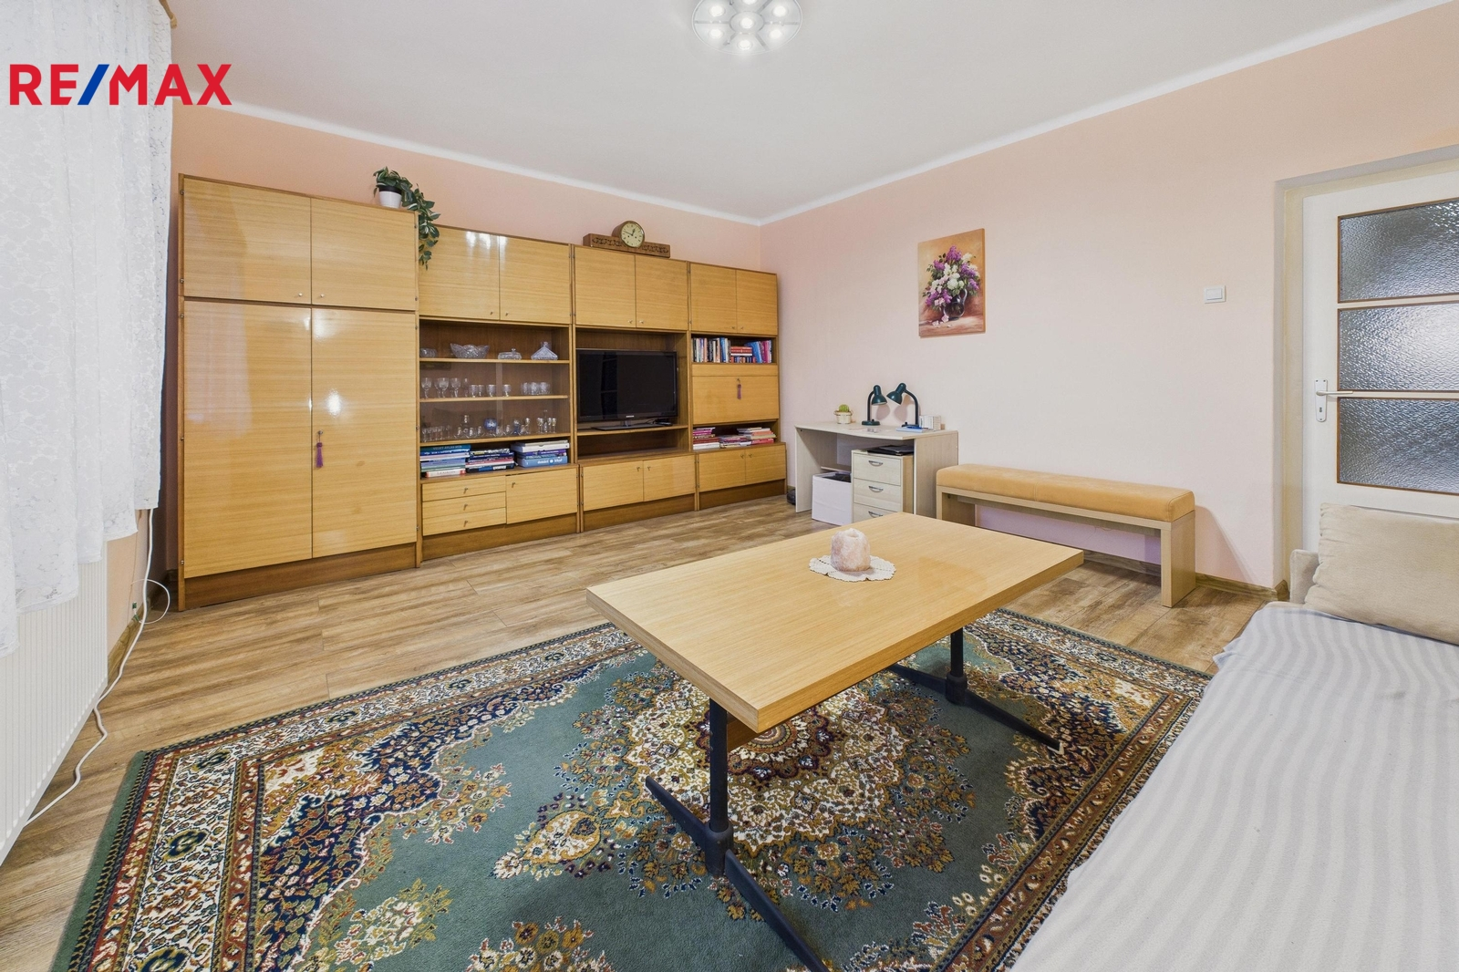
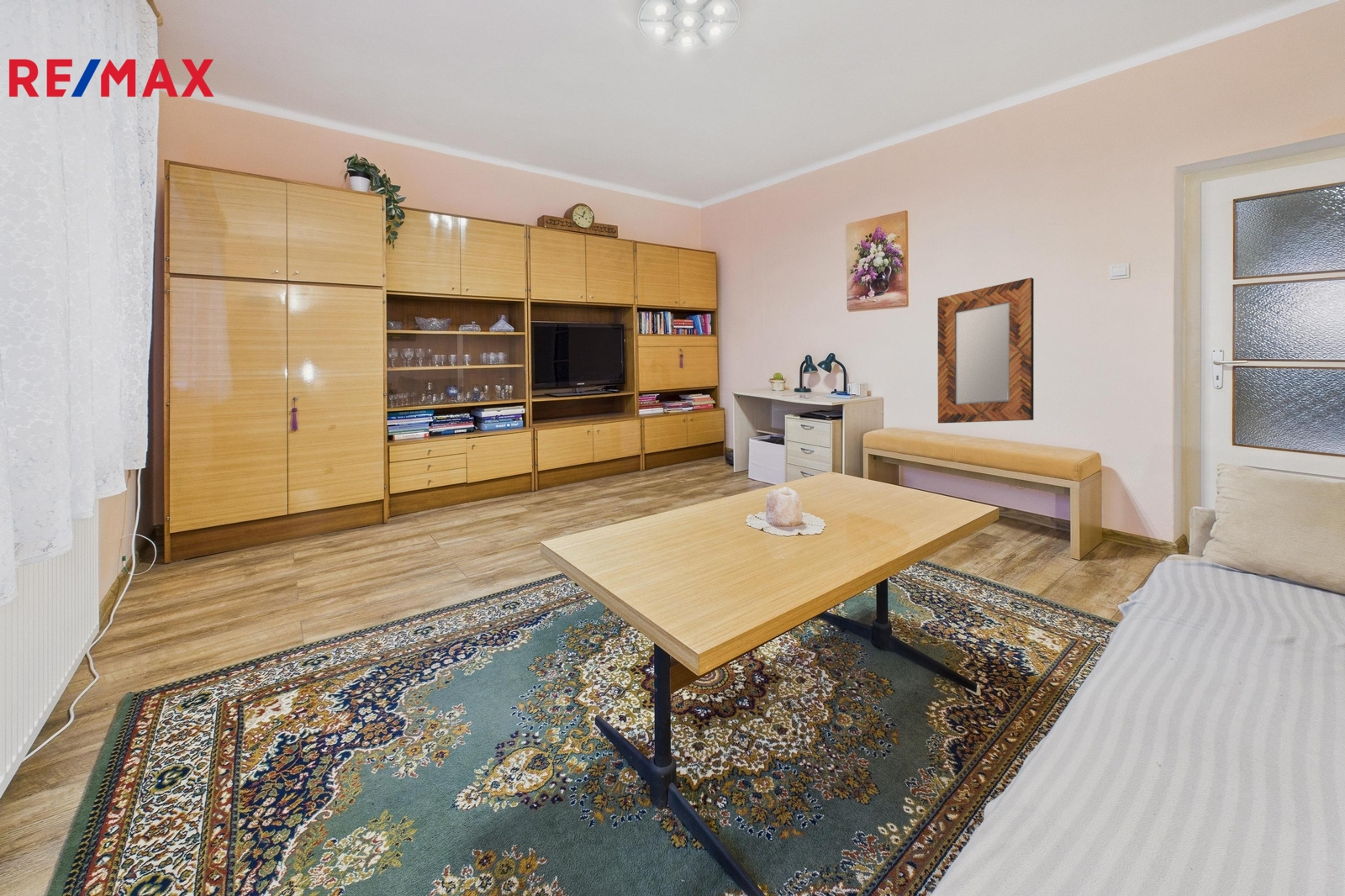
+ home mirror [936,277,1035,424]
